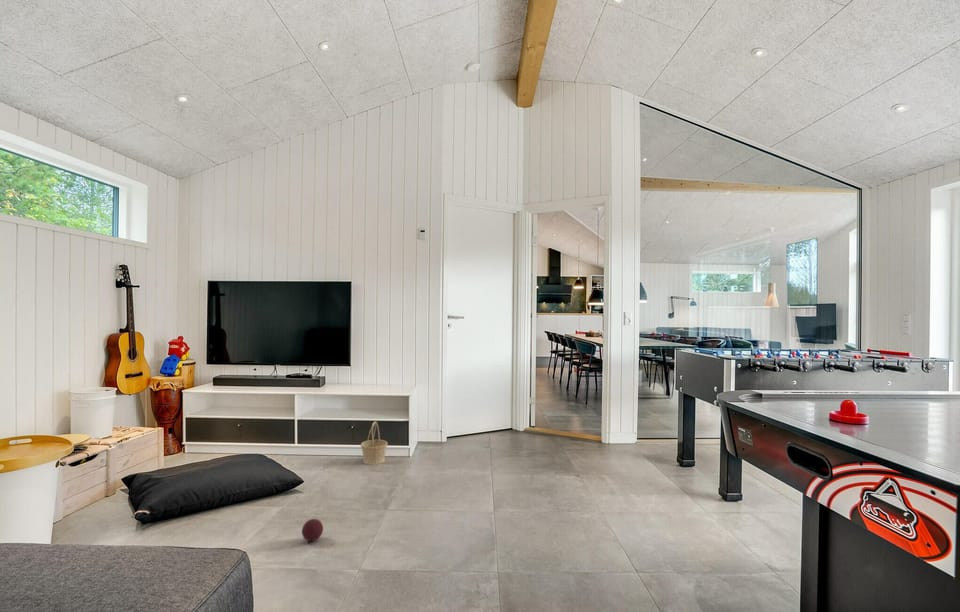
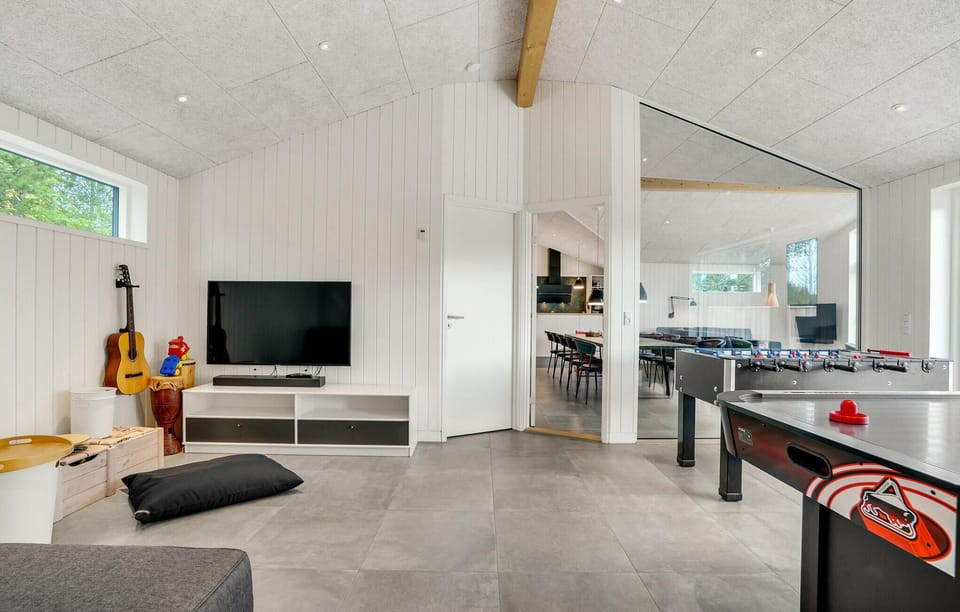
- ball [301,518,324,542]
- basket [360,421,389,465]
